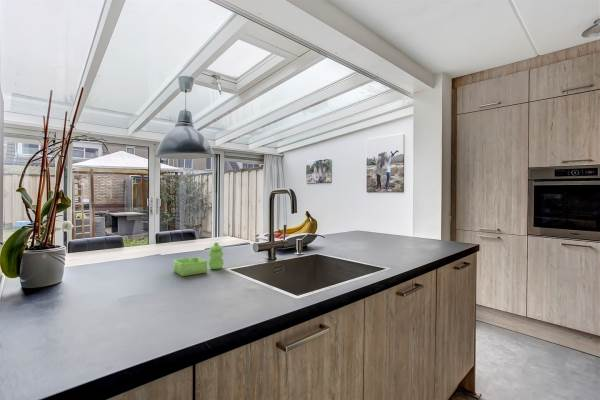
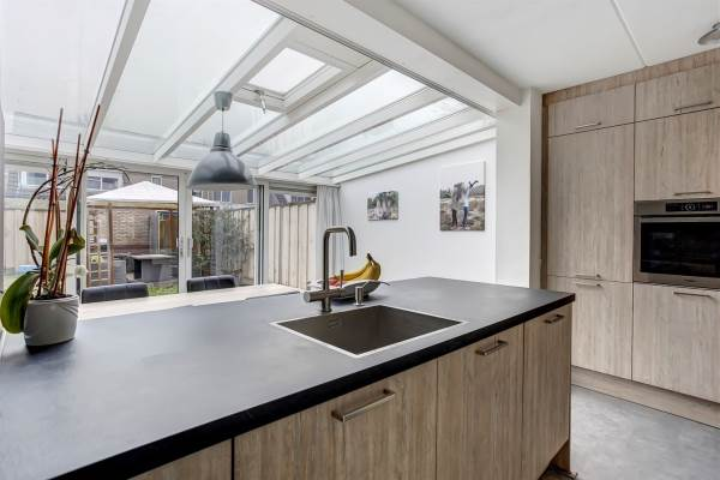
- soap dispenser [173,242,225,277]
